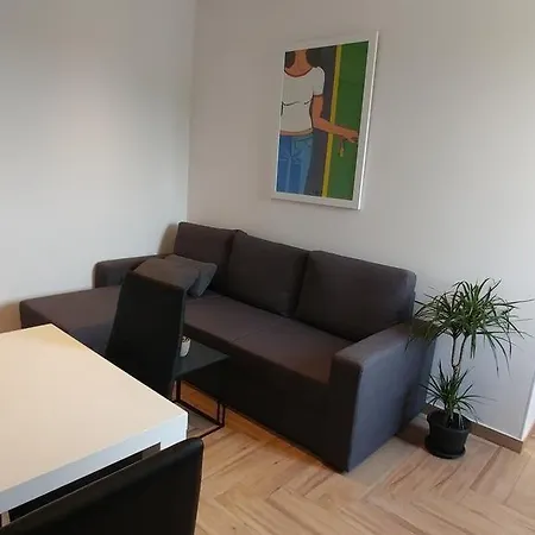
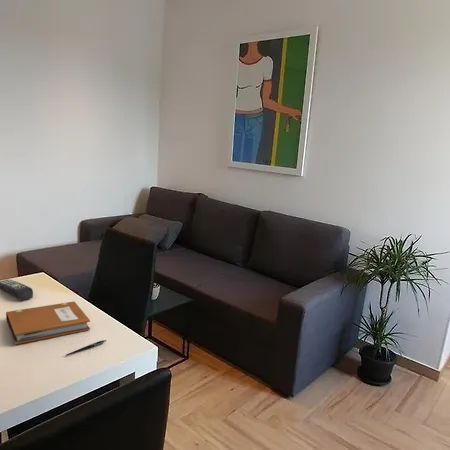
+ pen [65,339,107,356]
+ notebook [5,301,91,345]
+ remote control [0,279,34,301]
